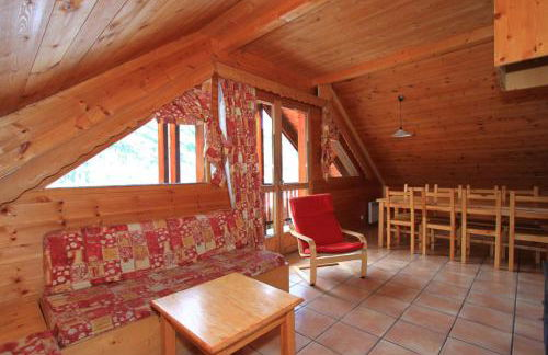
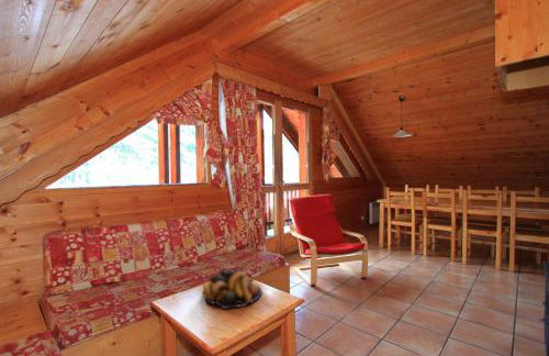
+ fruit bowl [201,267,262,310]
